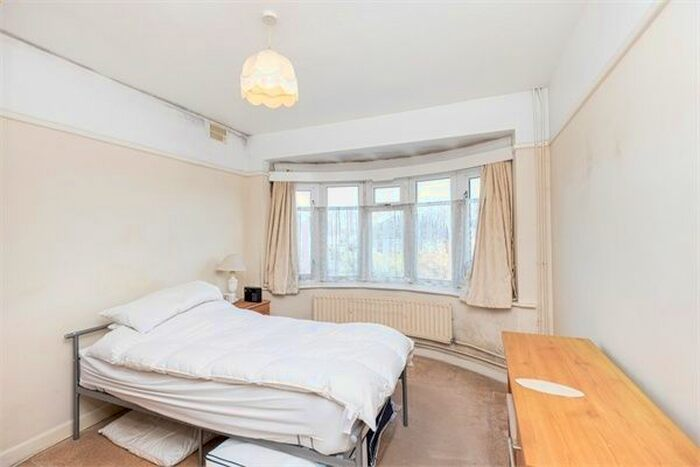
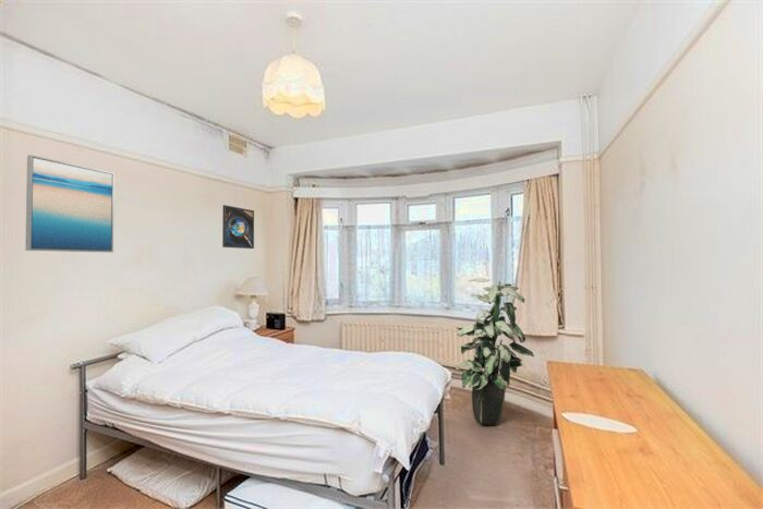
+ indoor plant [455,277,535,426]
+ wall art [24,154,116,254]
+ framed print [221,204,255,250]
